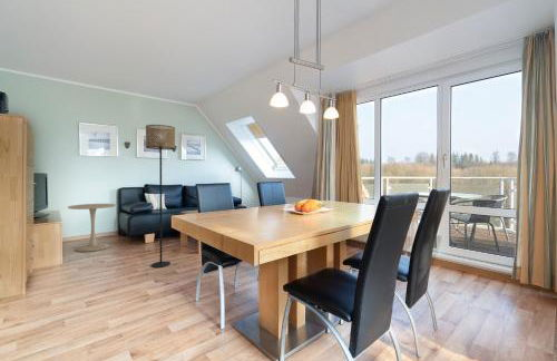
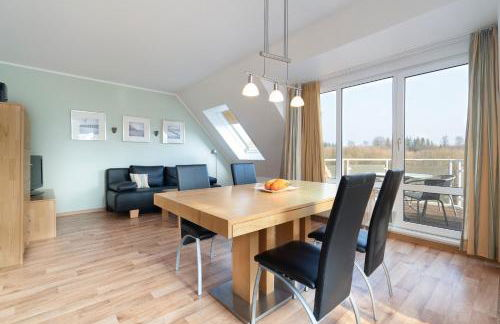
- floor lamp [145,124,176,269]
- side table [67,203,117,253]
